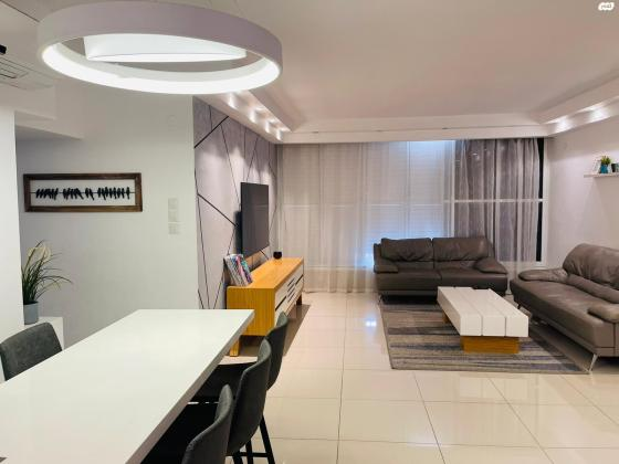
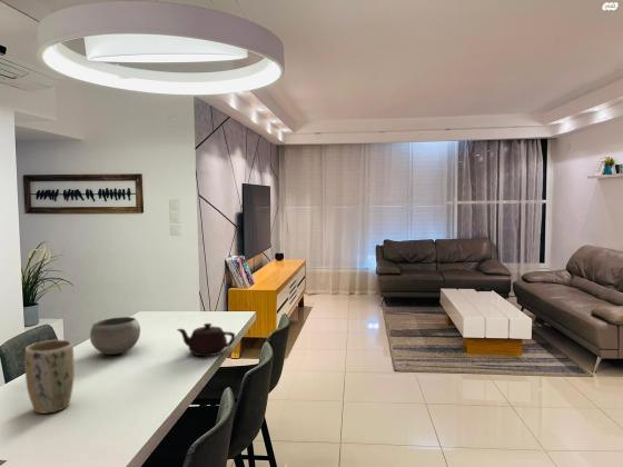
+ bowl [89,316,141,356]
+ teapot [176,322,236,357]
+ plant pot [23,339,76,415]
